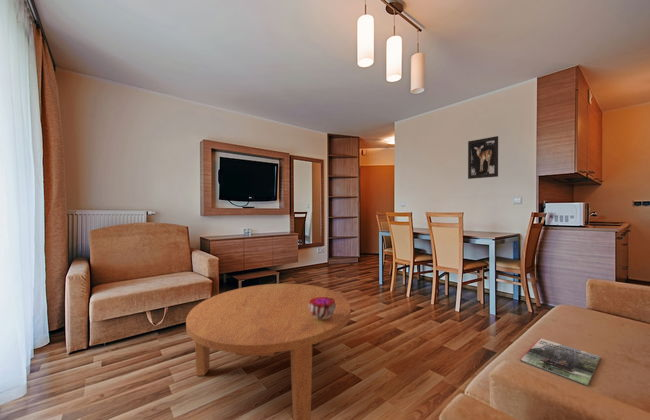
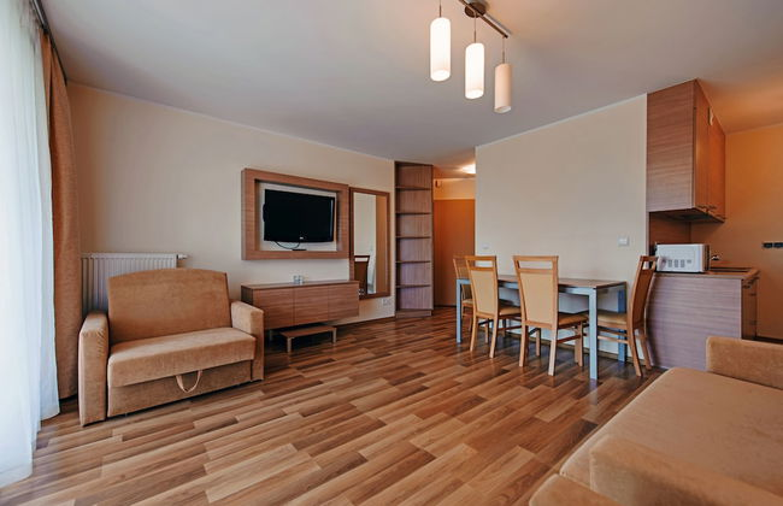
- coffee table [185,283,352,420]
- wall art [467,135,499,180]
- magazine [519,337,601,387]
- decorative bowl [309,297,336,319]
